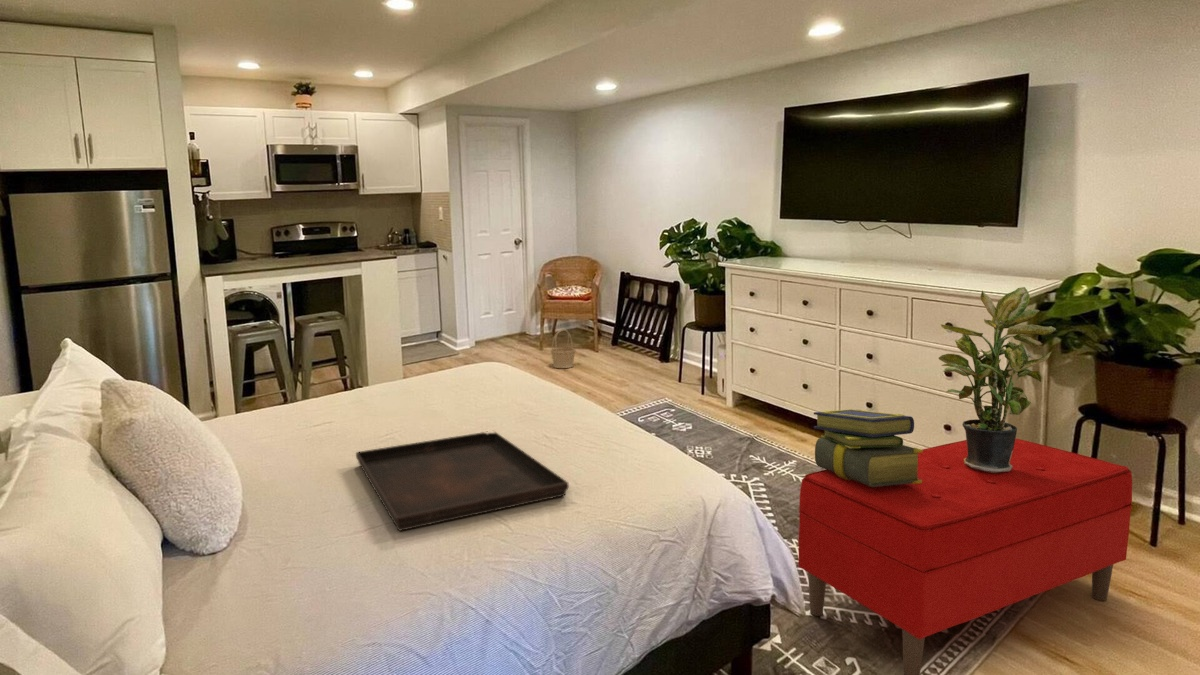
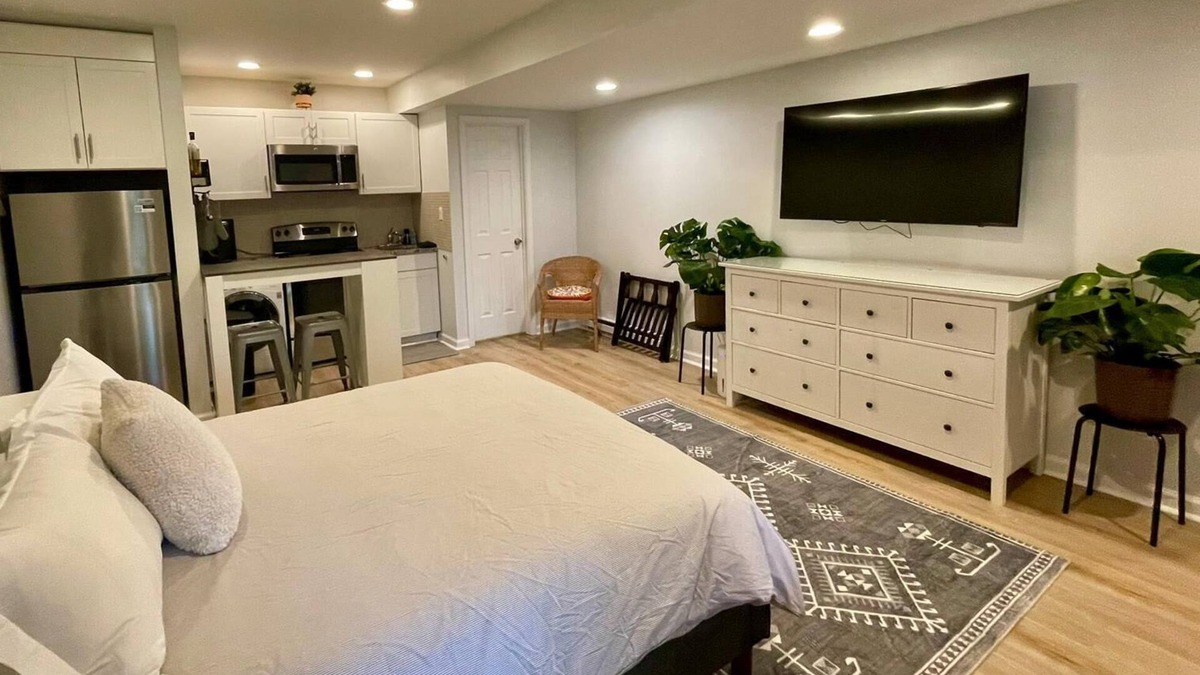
- serving tray [355,430,570,532]
- bench [798,438,1133,675]
- stack of books [813,408,923,487]
- basket [549,328,577,369]
- potted plant [938,286,1057,473]
